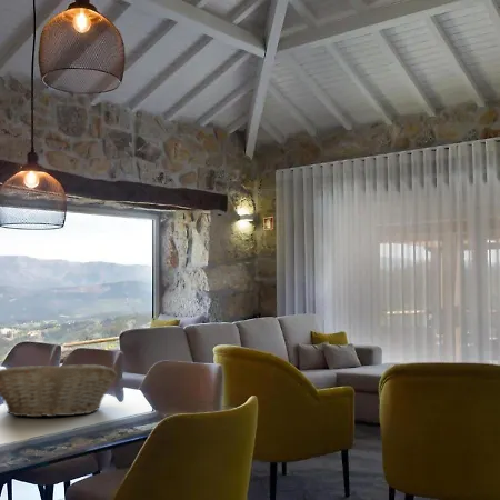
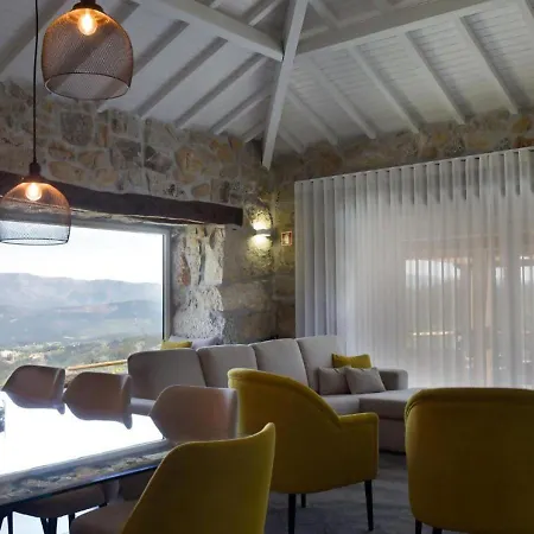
- fruit basket [0,363,118,418]
